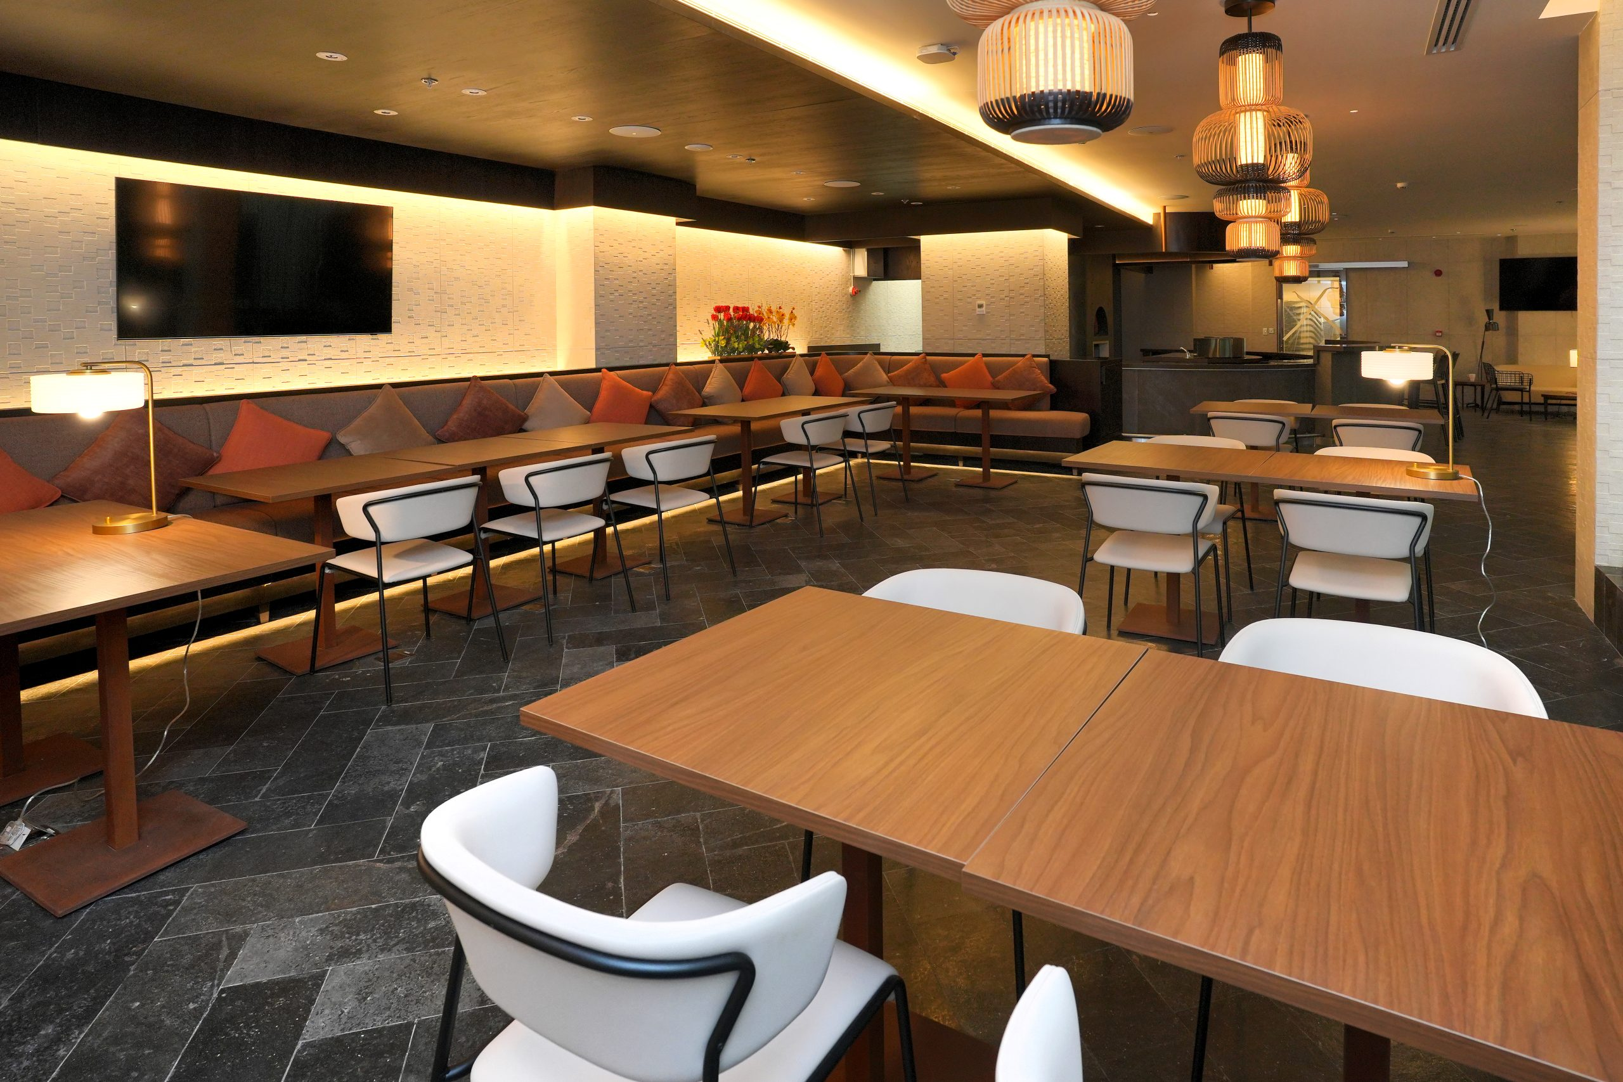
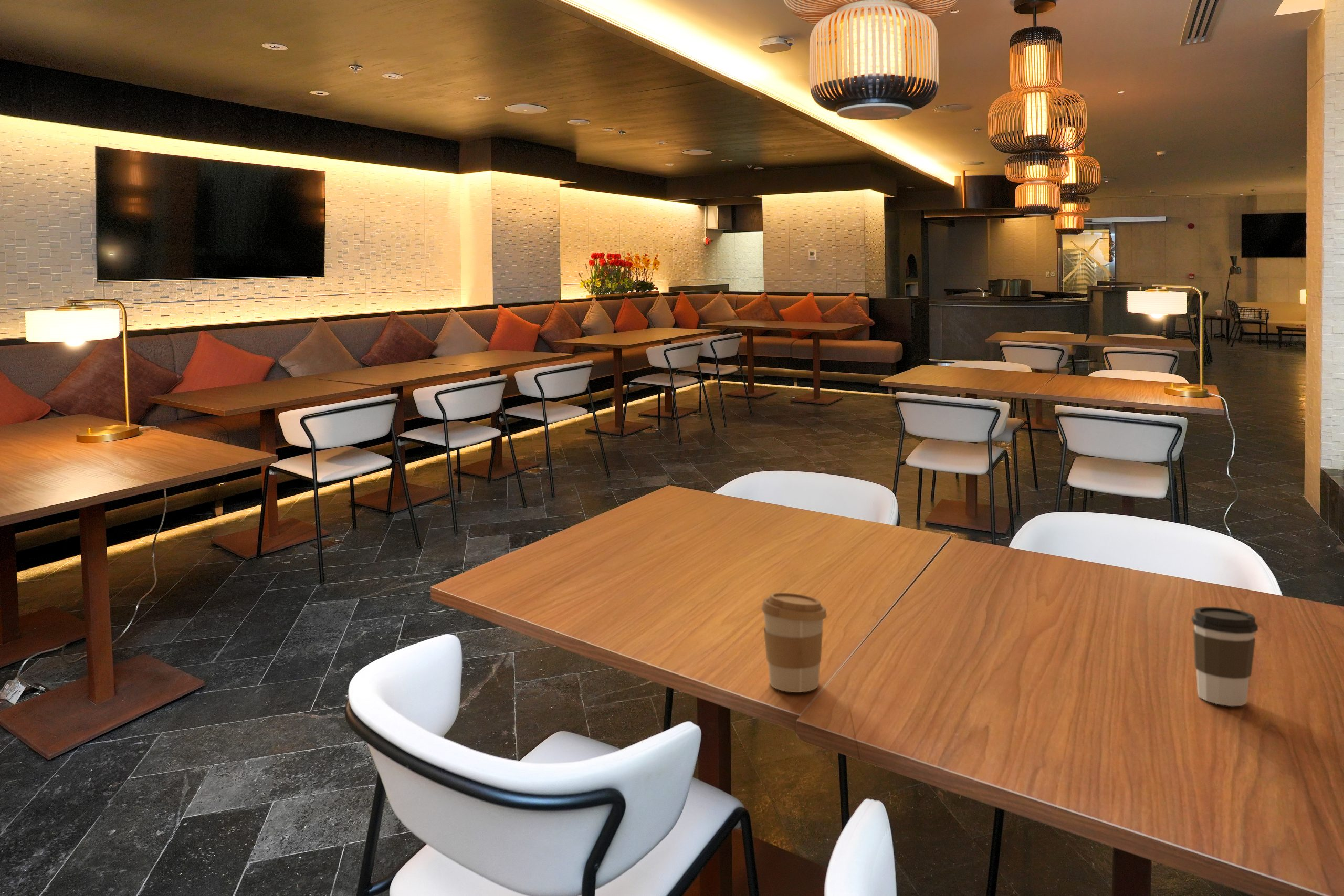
+ coffee cup [761,592,827,693]
+ coffee cup [1191,606,1258,707]
